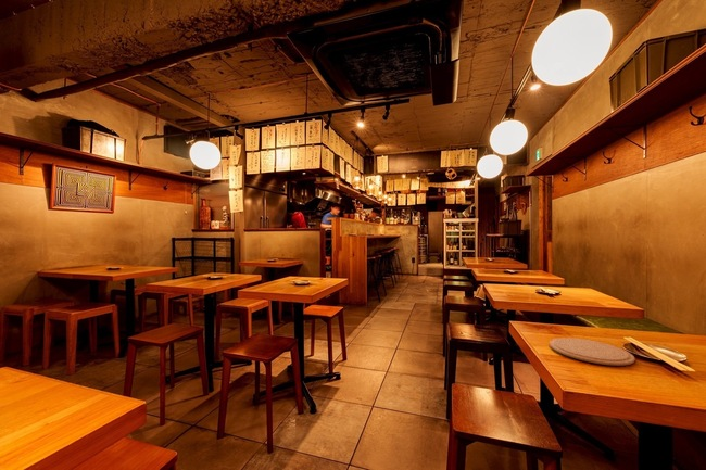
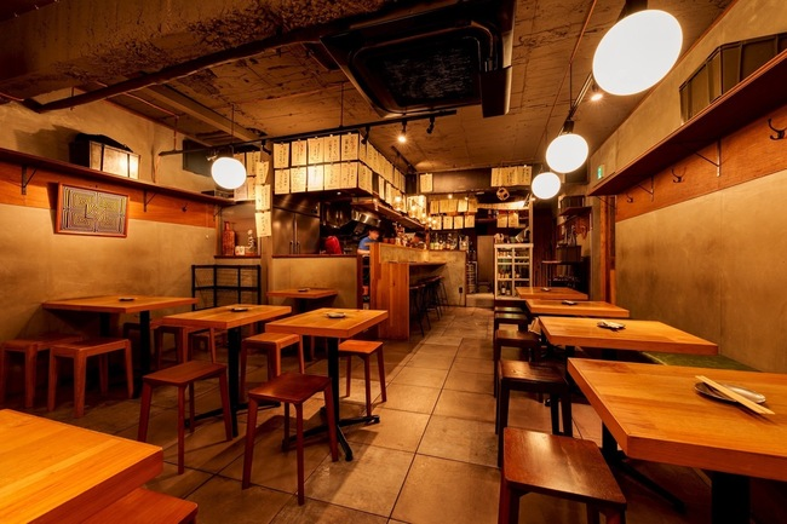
- plate [549,336,636,367]
